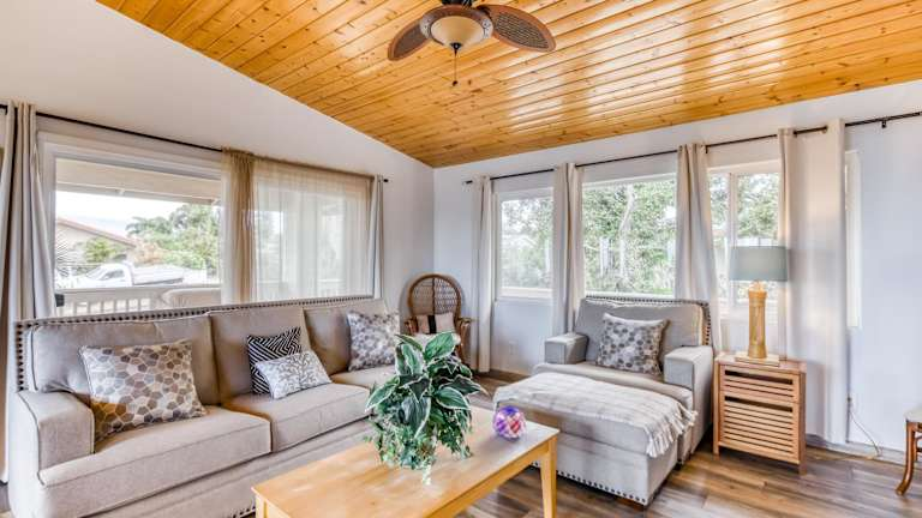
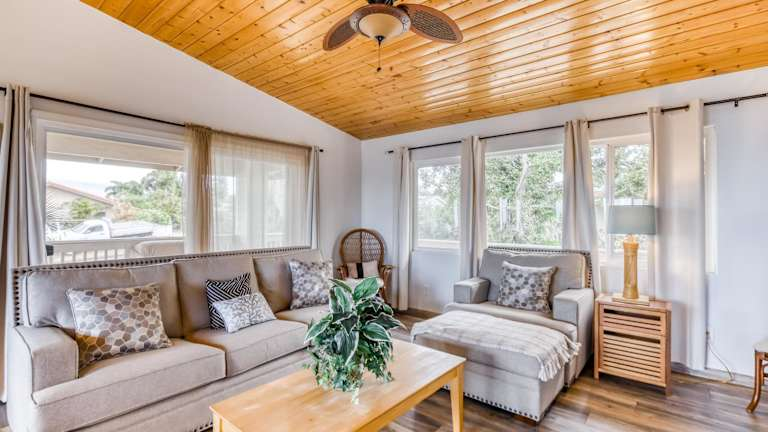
- decorative orb [492,406,527,439]
